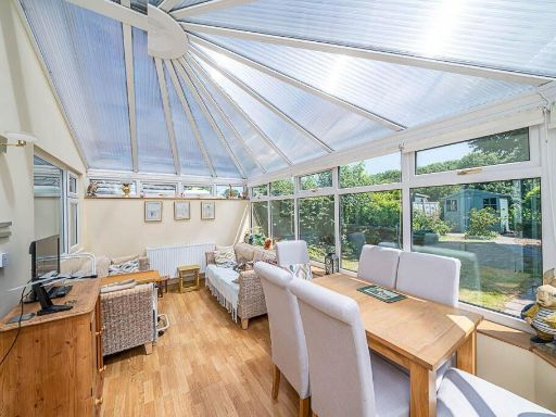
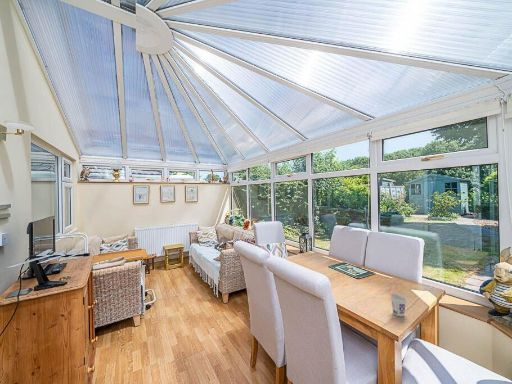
+ cup [389,293,407,318]
